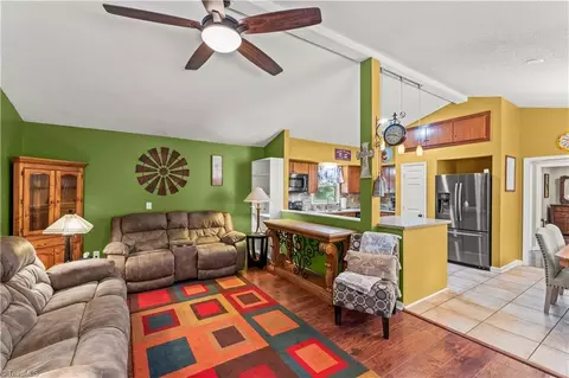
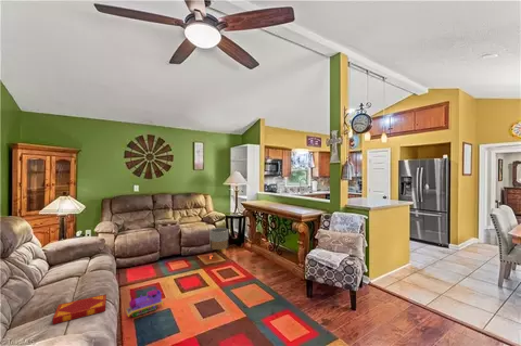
+ toy train [124,289,165,318]
+ planter [208,227,229,252]
+ hardback book [52,293,107,325]
